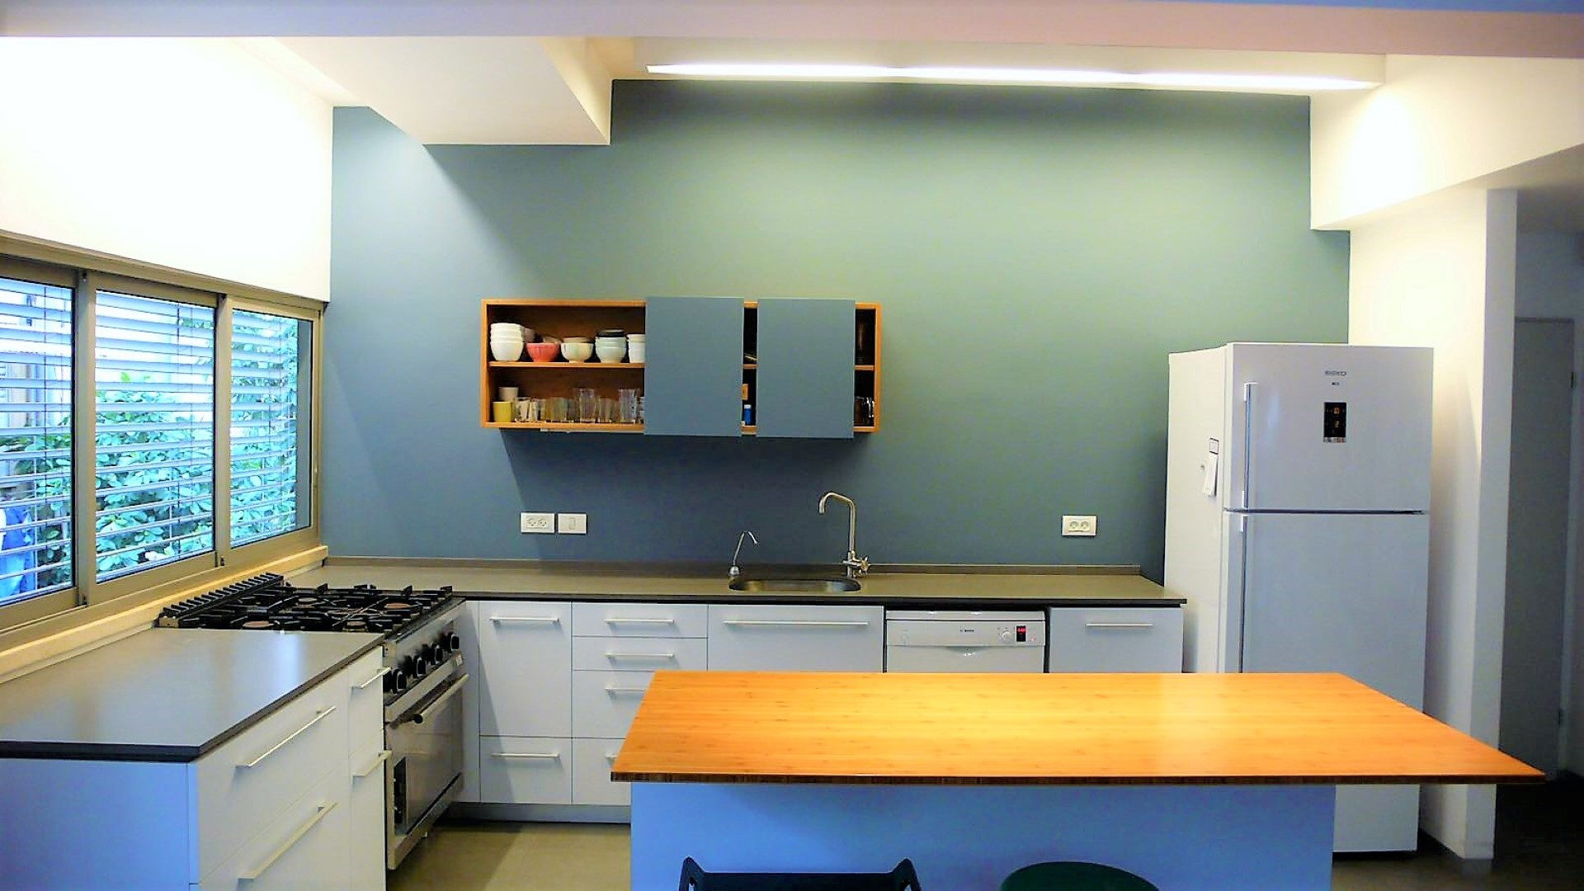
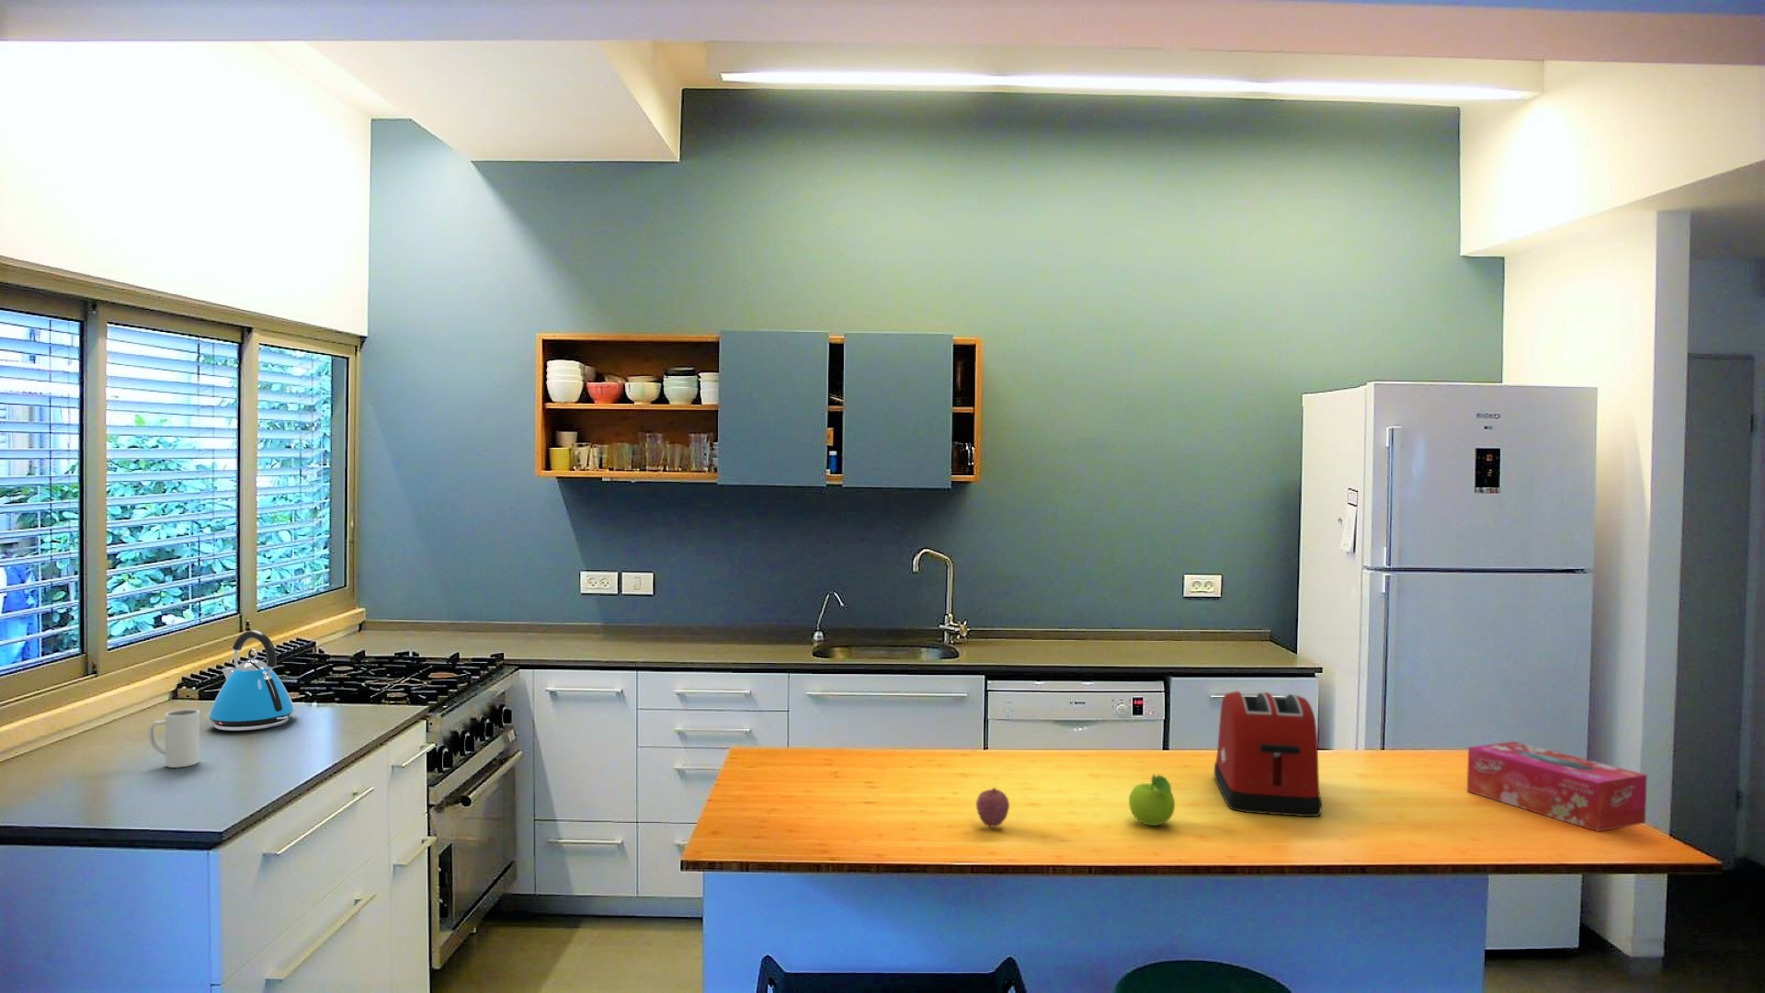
+ kettle [207,629,295,732]
+ toaster [1213,691,1323,817]
+ tissue box [1467,740,1649,833]
+ fruit [1127,774,1176,827]
+ mug [147,709,200,769]
+ fruit [976,786,1010,828]
